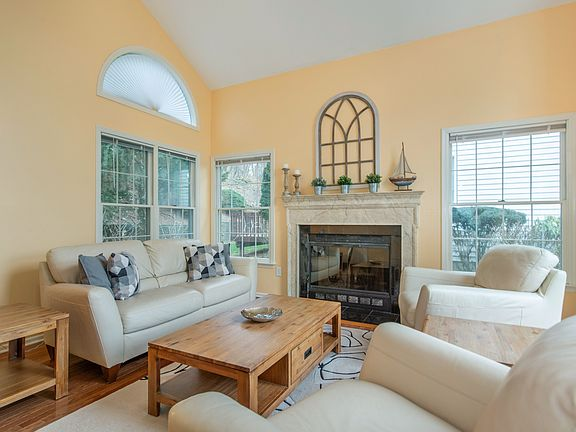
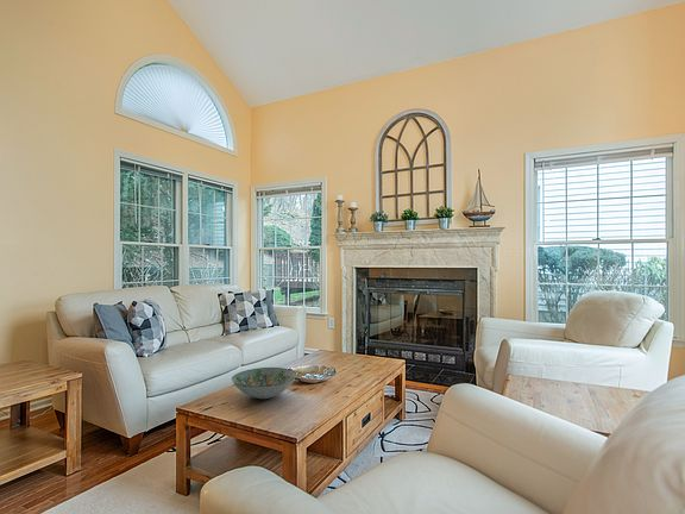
+ decorative bowl [231,366,297,400]
